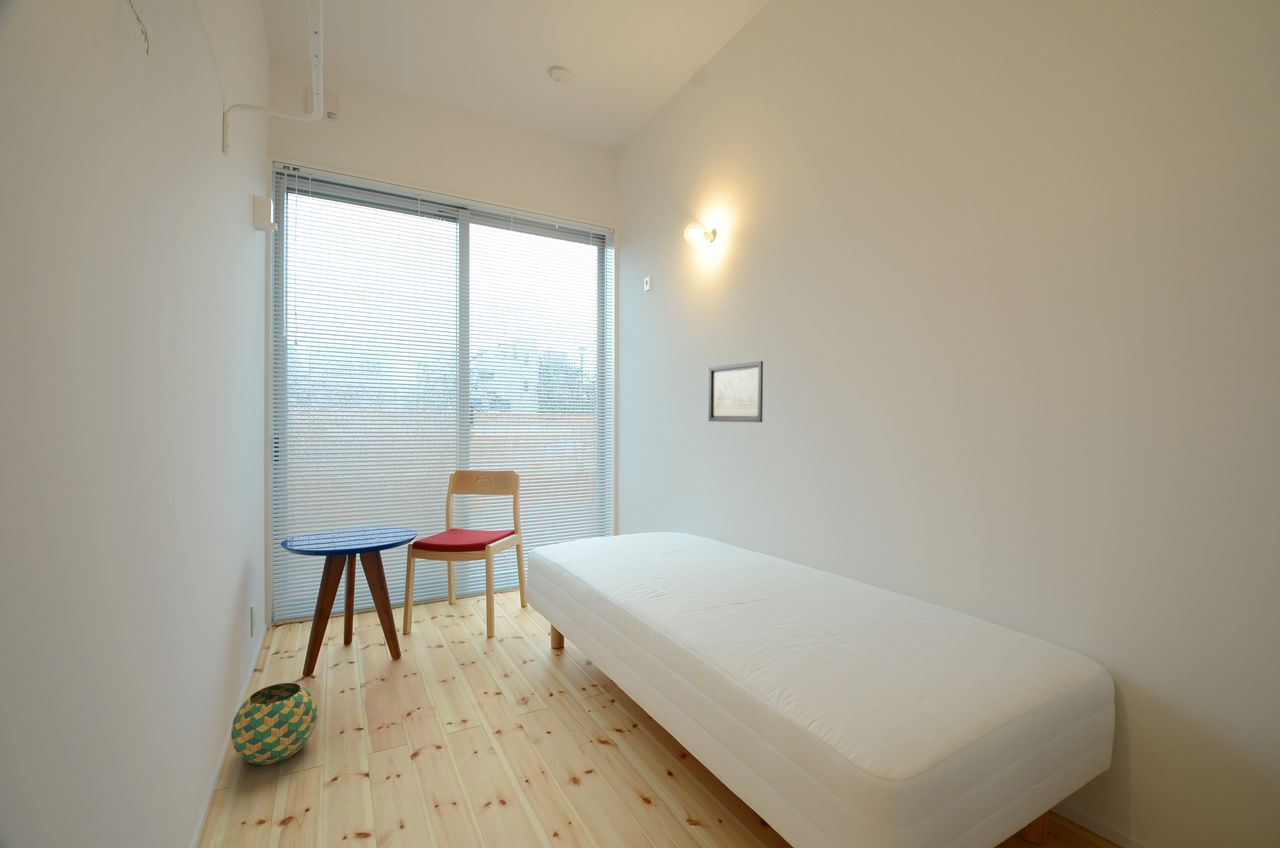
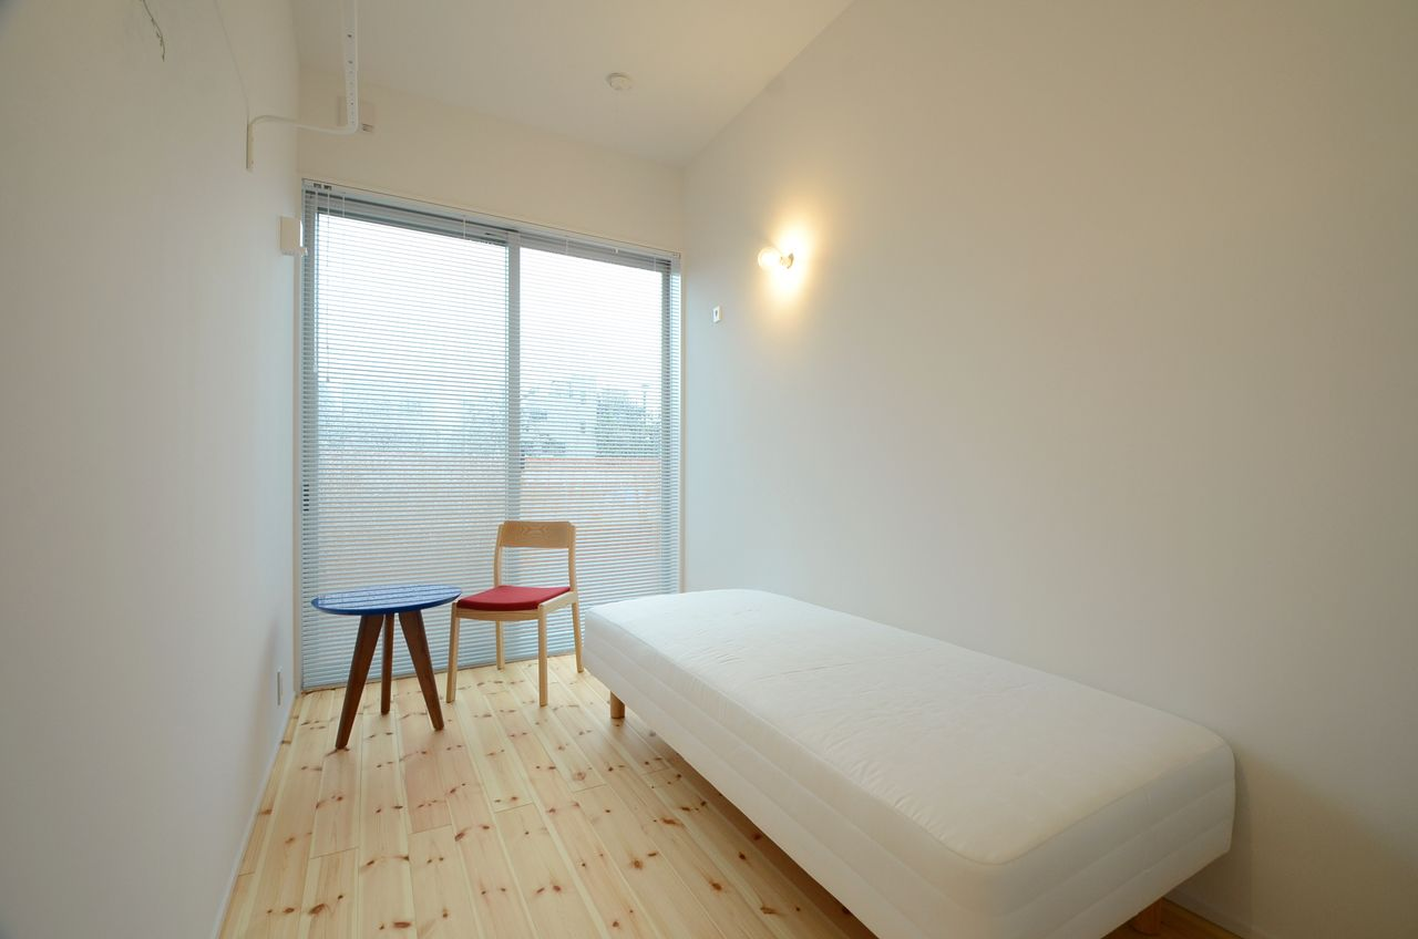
- decorative ball [230,682,319,766]
- wall art [708,360,764,423]
